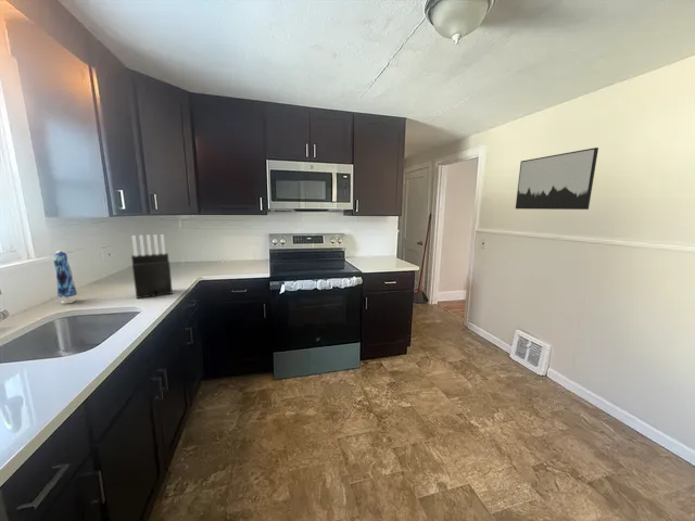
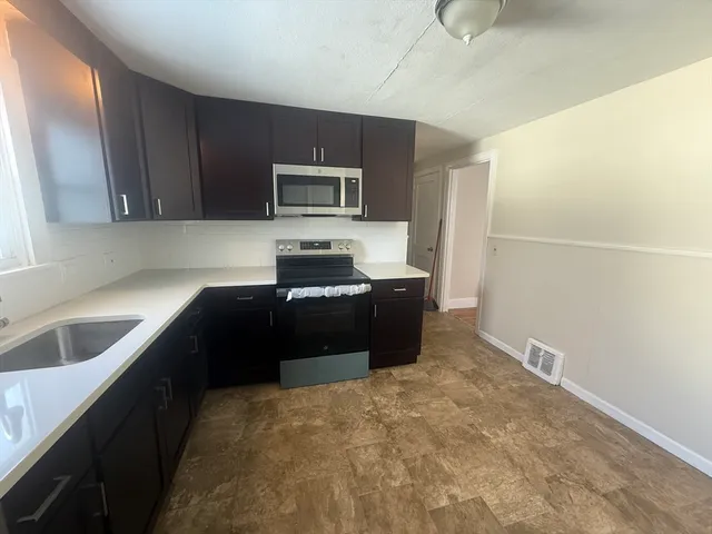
- wall art [515,147,599,211]
- knife block [130,233,174,300]
- dress [52,250,78,305]
